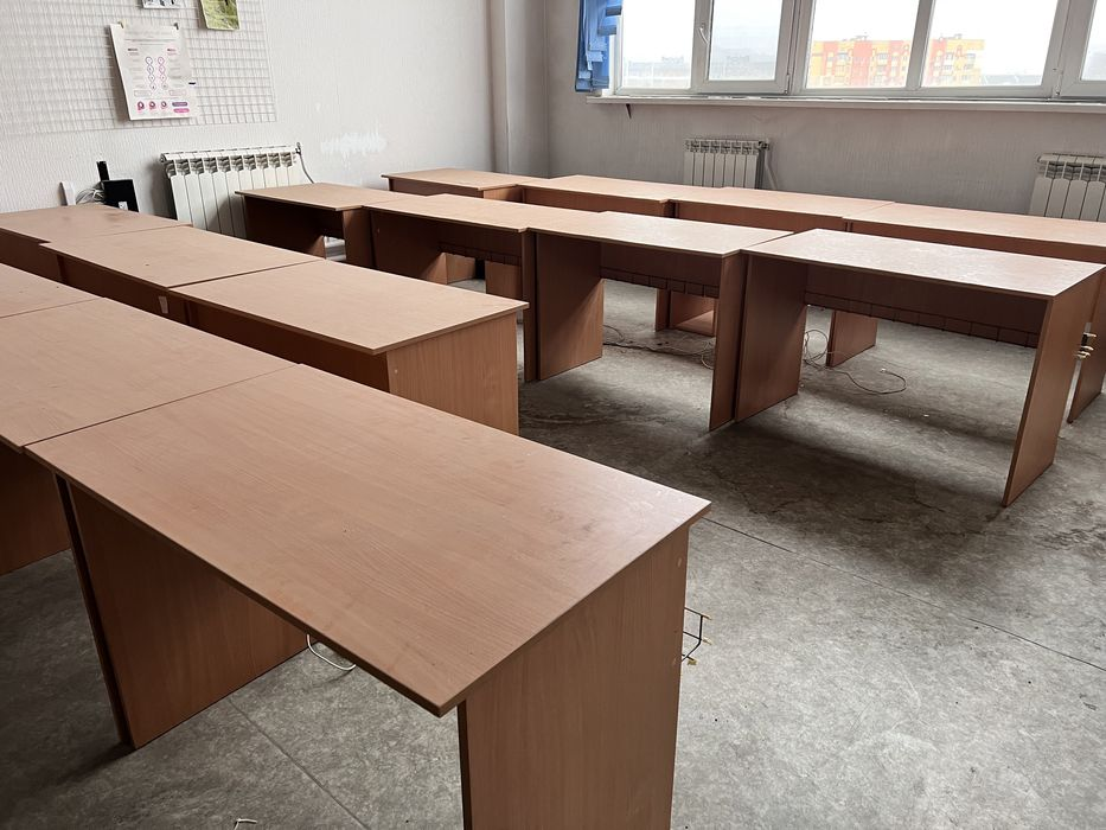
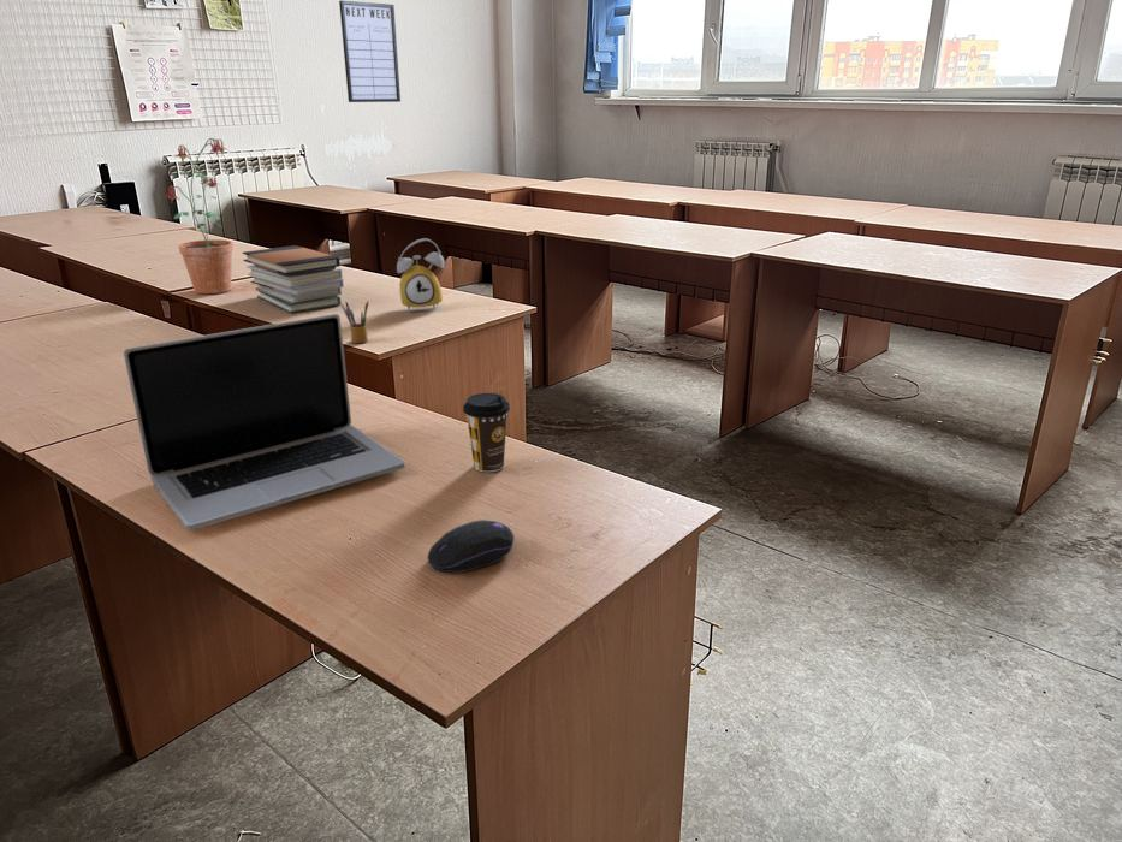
+ pencil box [340,300,370,344]
+ book stack [242,244,345,314]
+ alarm clock [396,237,446,313]
+ coffee cup [462,392,511,473]
+ potted plant [162,137,235,295]
+ writing board [338,0,402,103]
+ computer mouse [426,520,516,574]
+ laptop [123,313,406,532]
